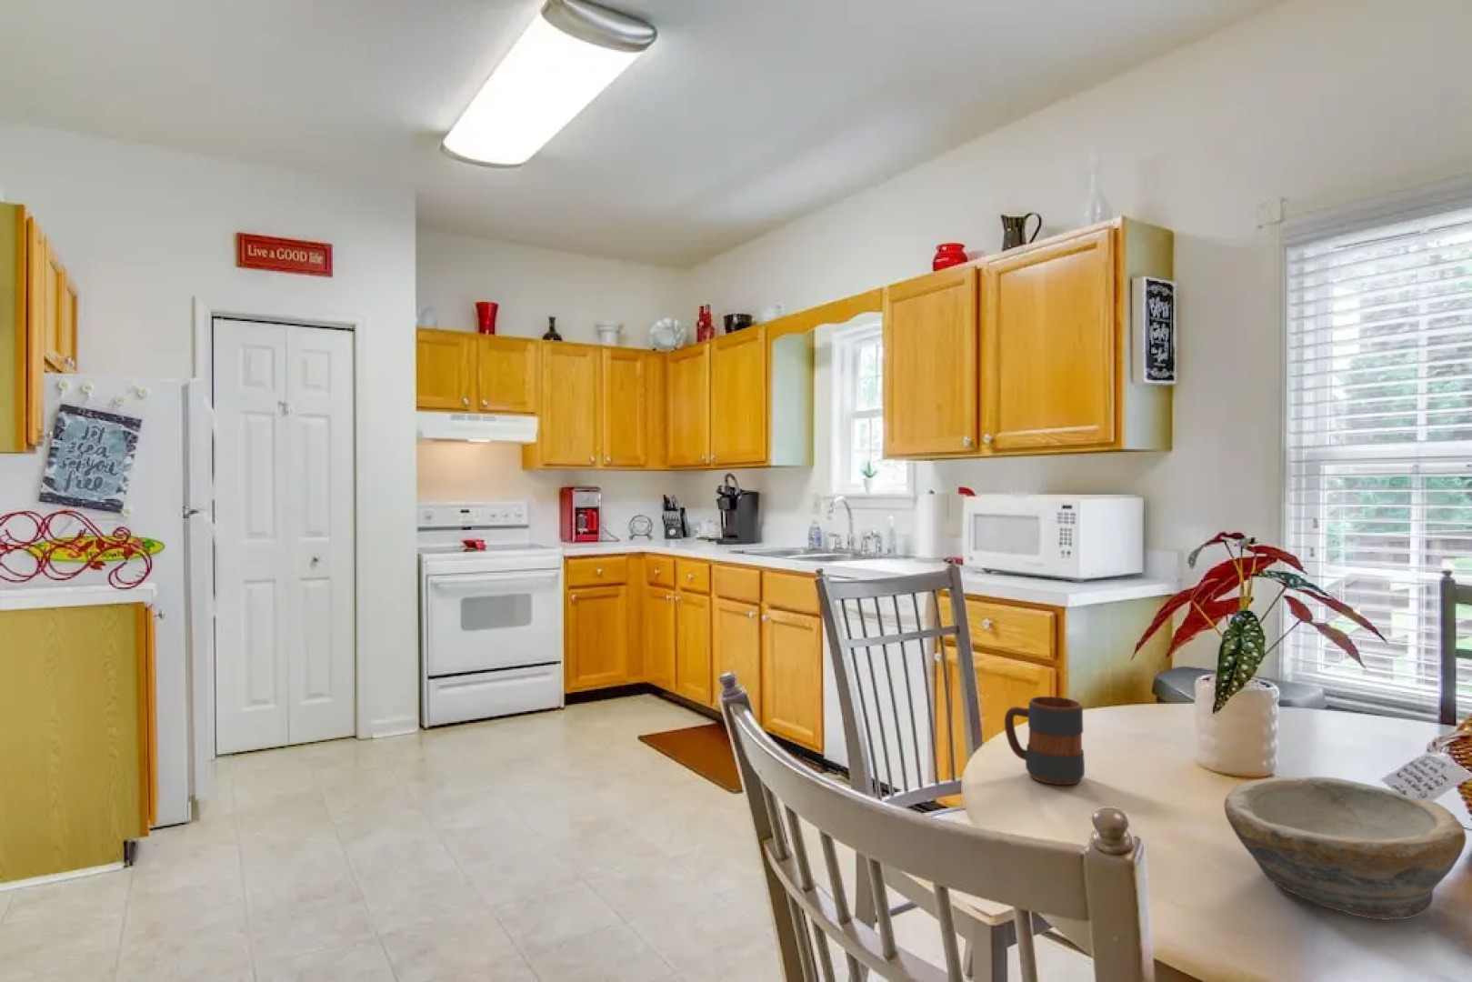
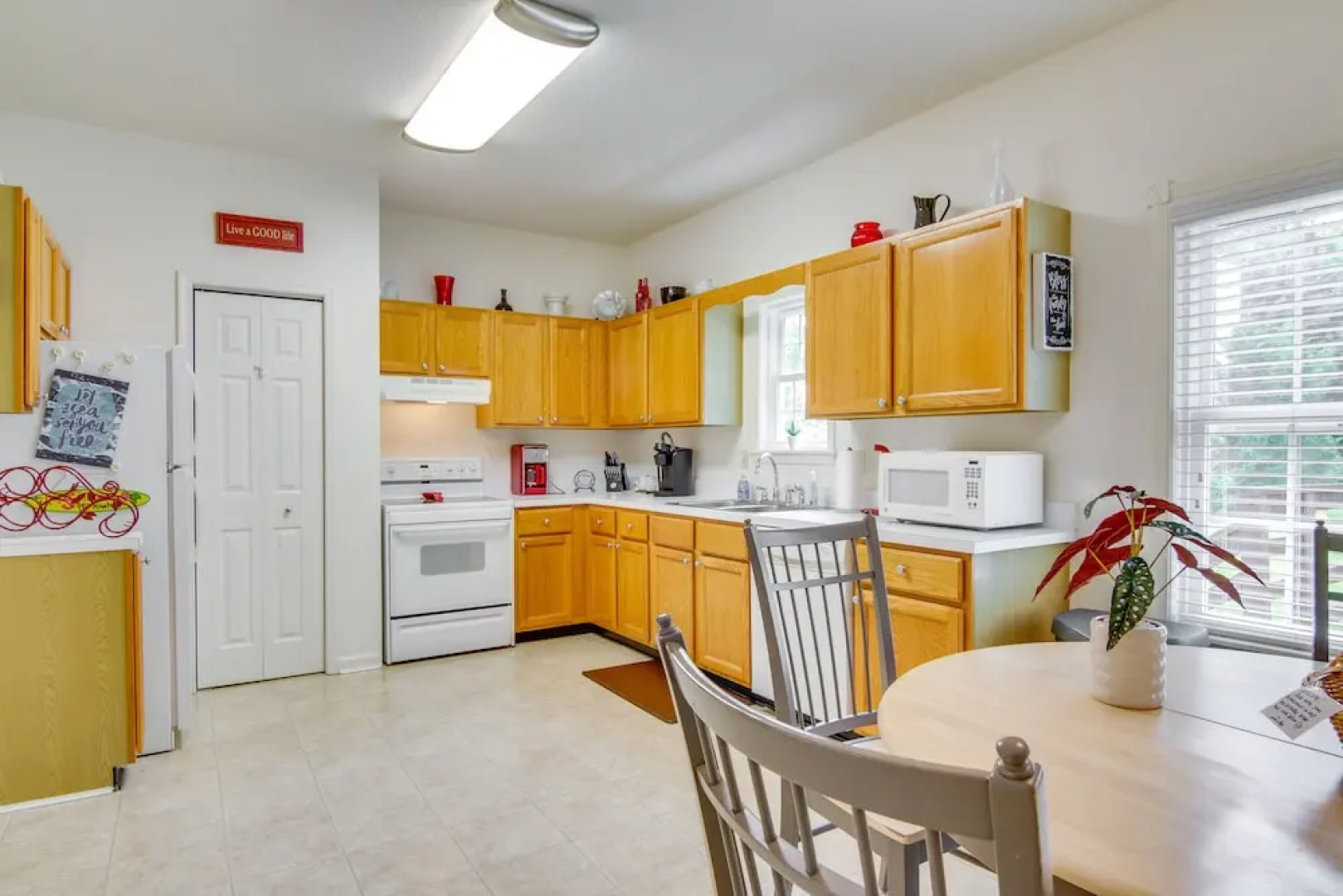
- mug [1004,696,1085,786]
- bowl [1223,776,1468,921]
